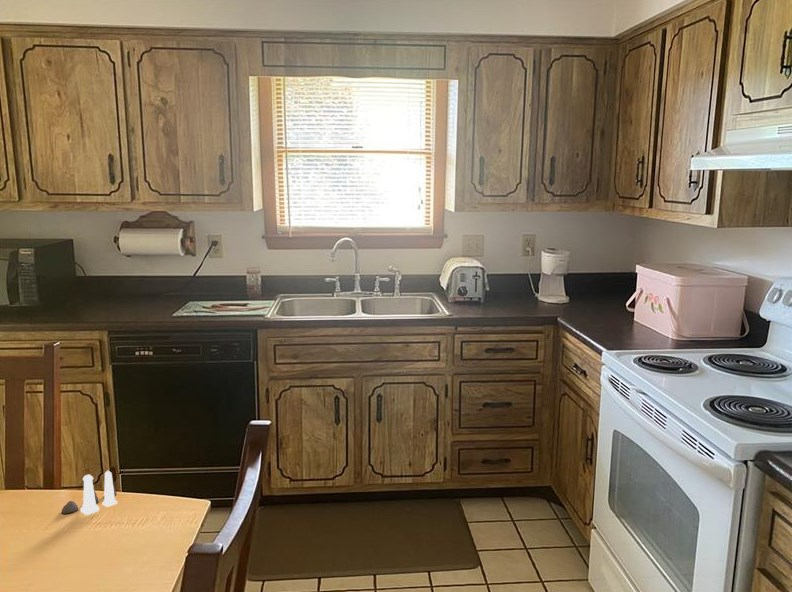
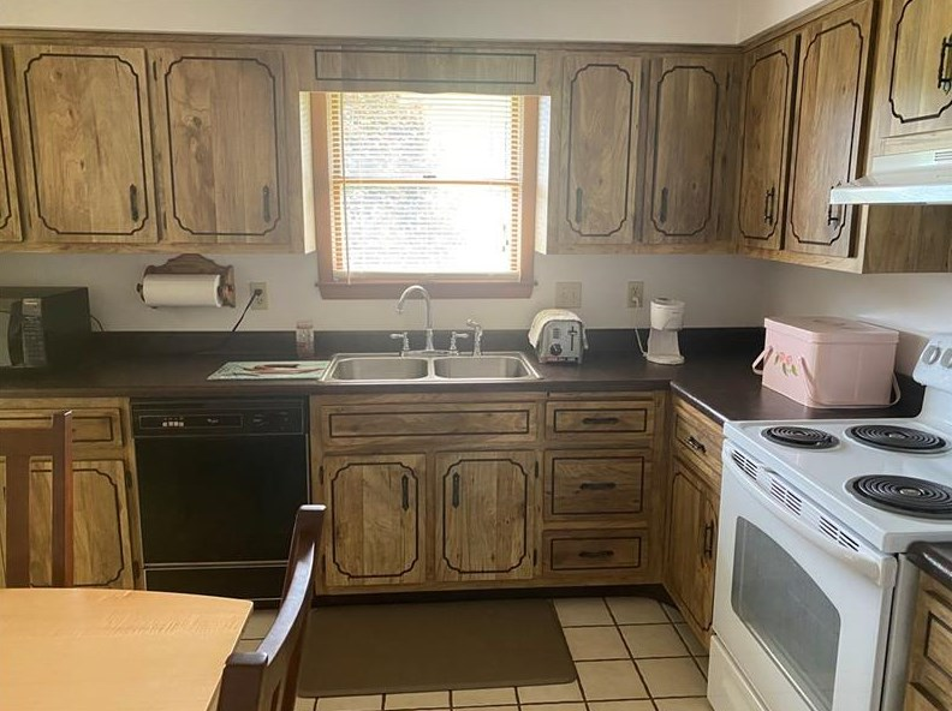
- salt and pepper shaker set [61,470,119,516]
